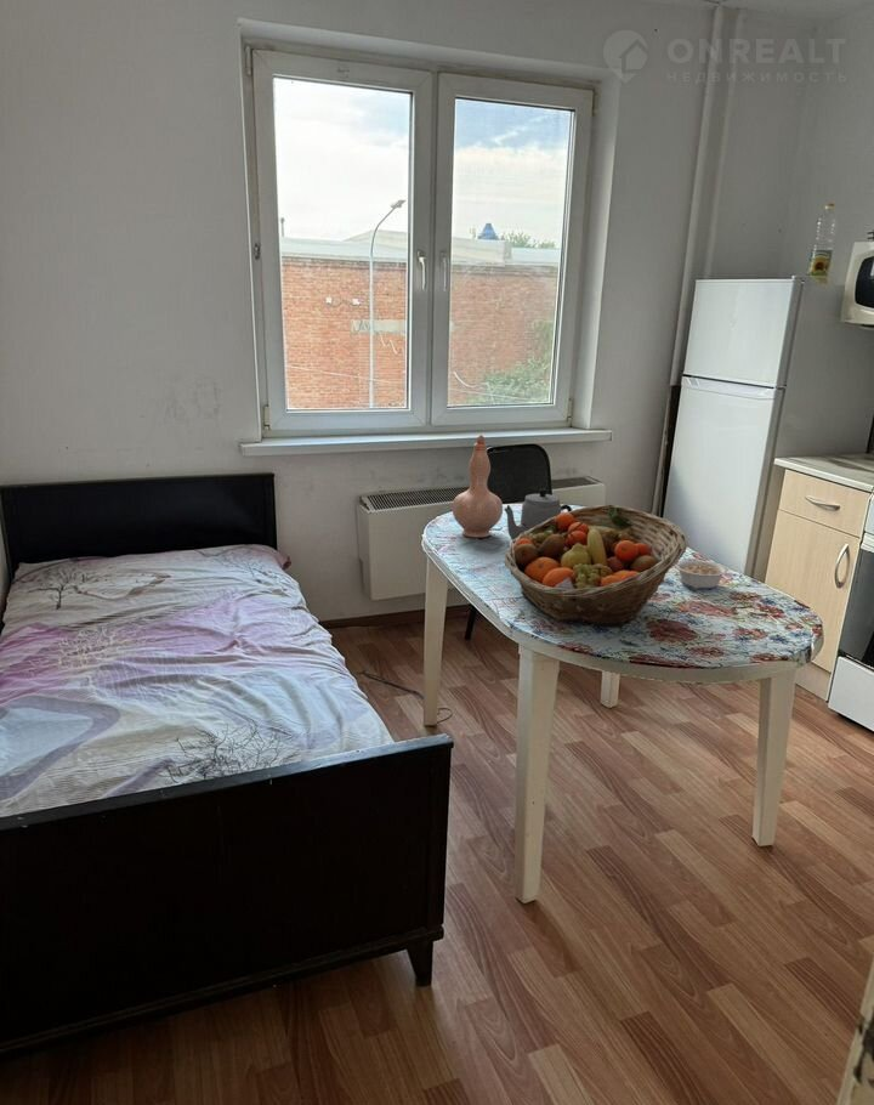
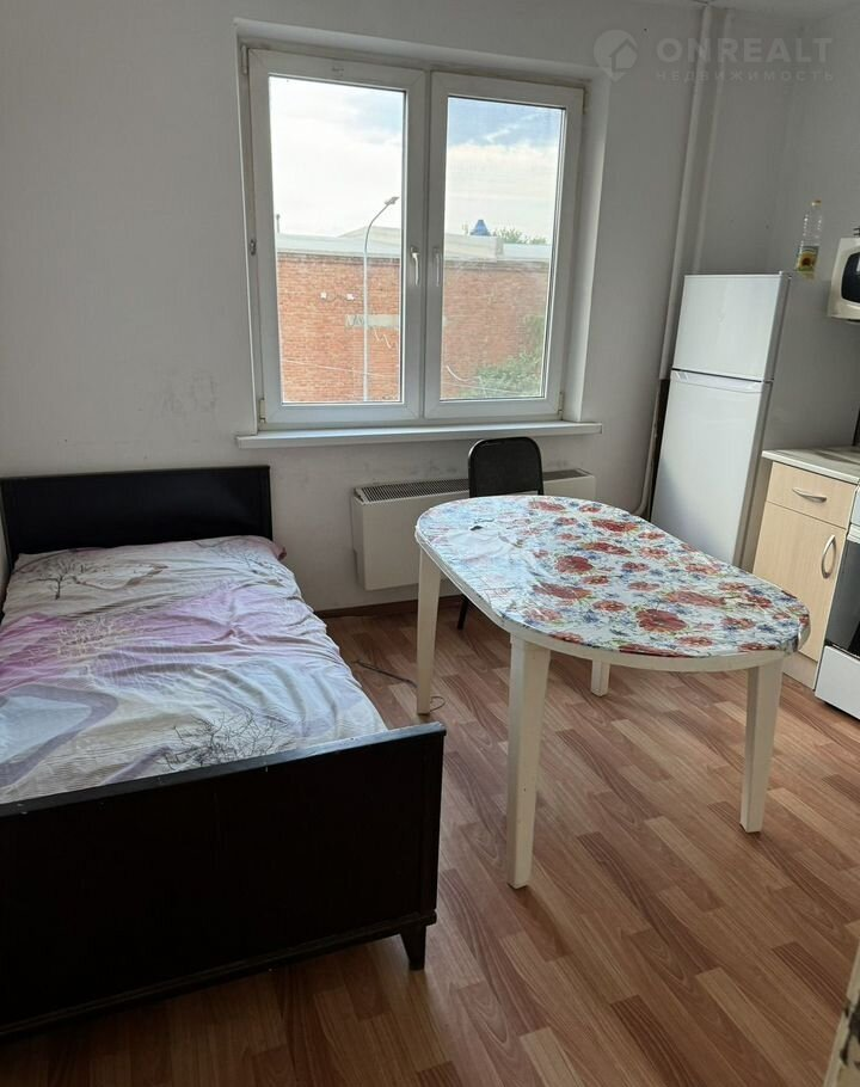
- legume [675,559,730,590]
- fruit basket [504,504,688,628]
- teapot [503,487,573,540]
- vase [452,433,504,538]
